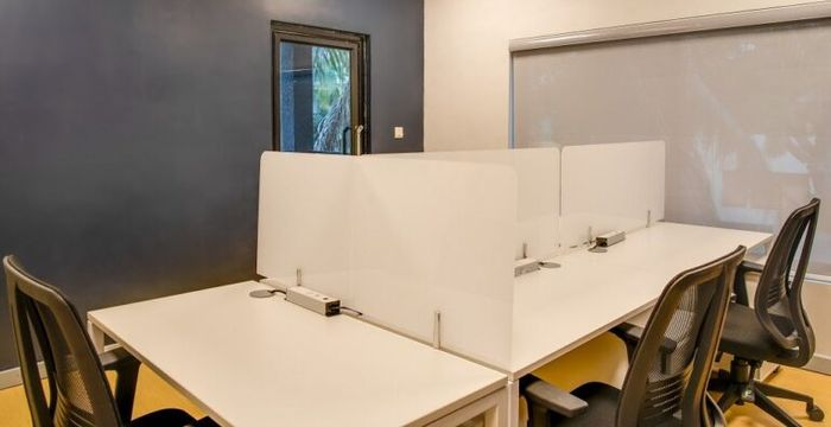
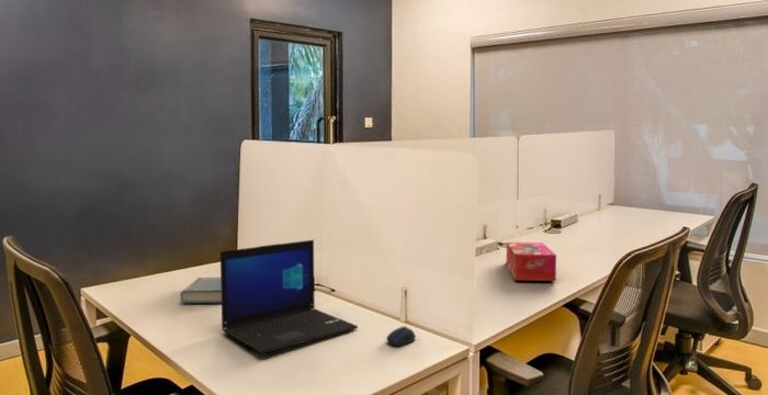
+ laptop [219,239,359,354]
+ computer mouse [385,326,416,347]
+ hardback book [179,276,222,304]
+ tissue box [506,241,557,282]
